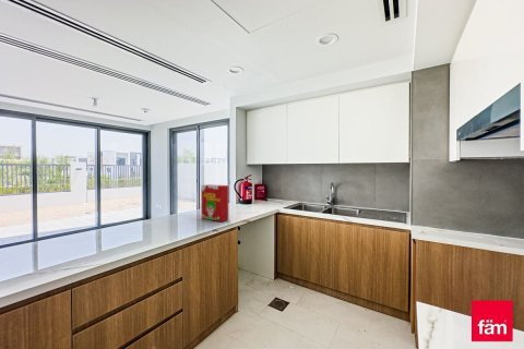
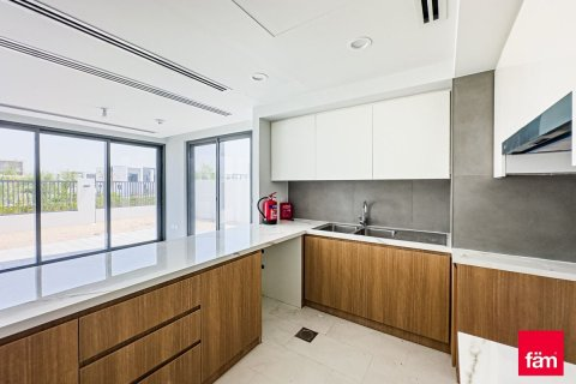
- cereal box [200,183,229,222]
